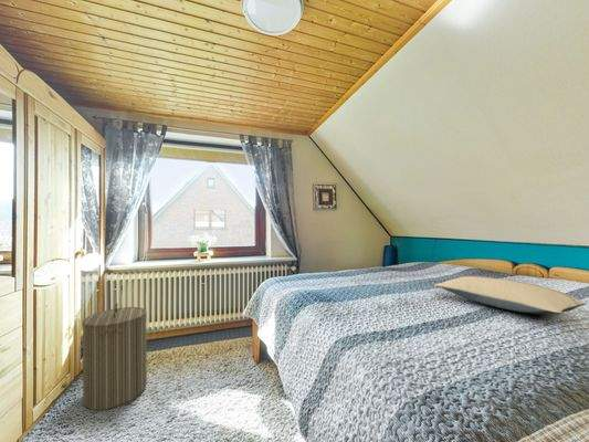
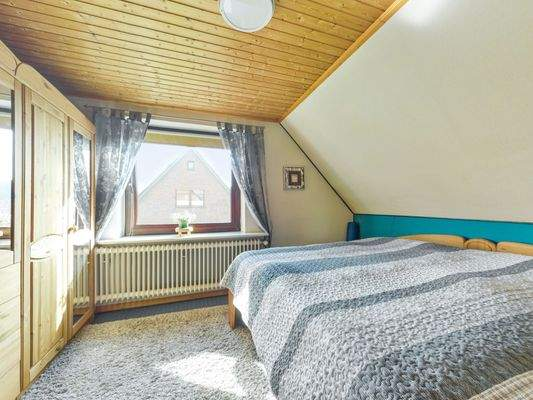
- pillow [433,275,587,316]
- laundry hamper [82,302,148,411]
